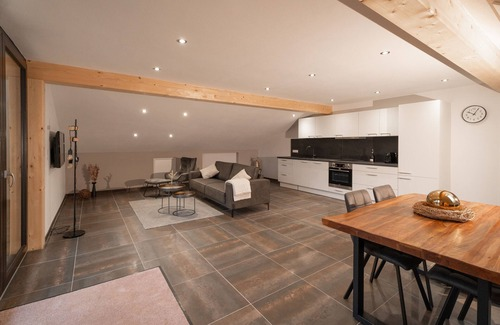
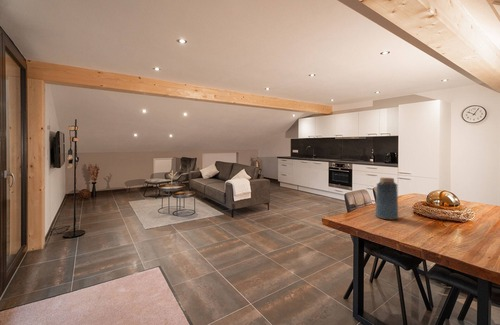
+ vase [374,177,399,221]
